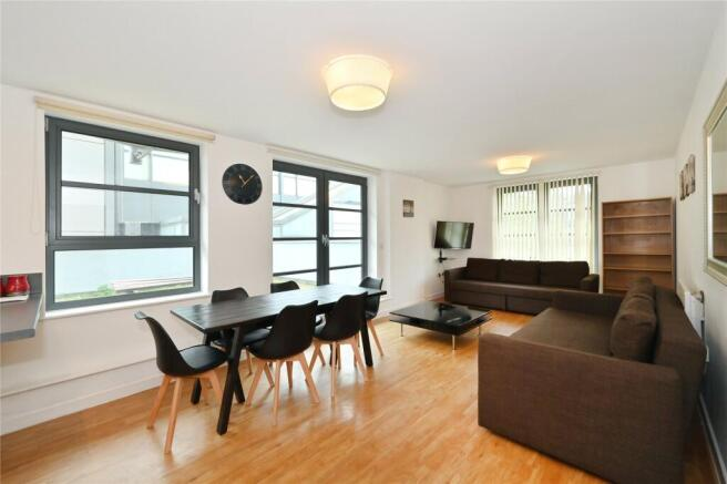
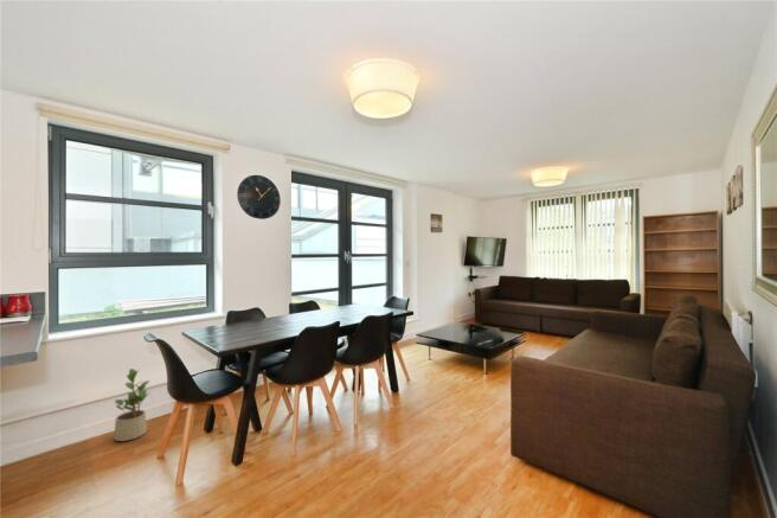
+ potted plant [113,367,150,442]
